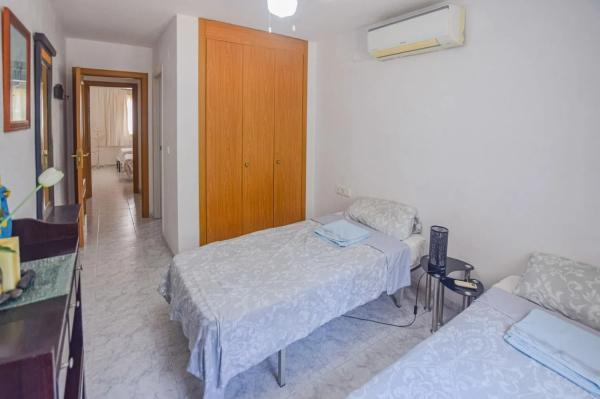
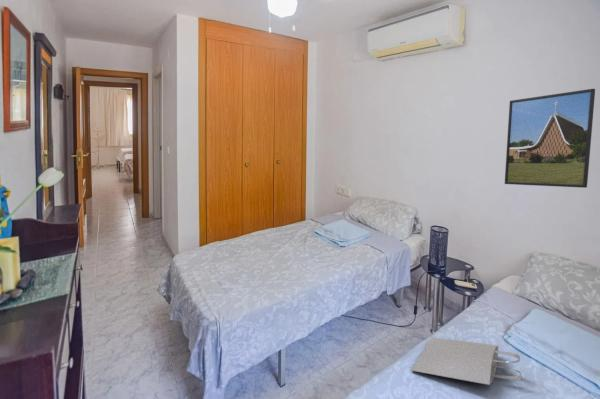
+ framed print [504,88,596,189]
+ tote bag [410,336,523,386]
